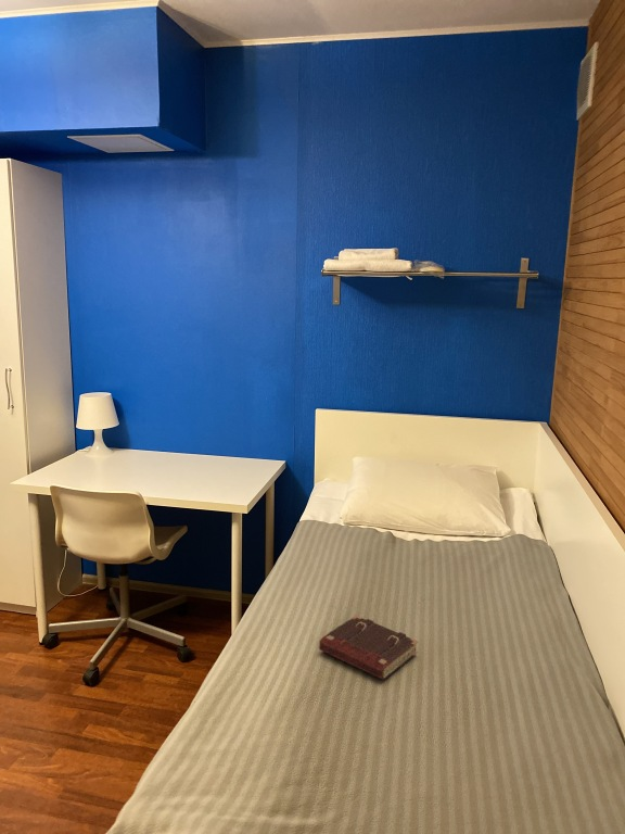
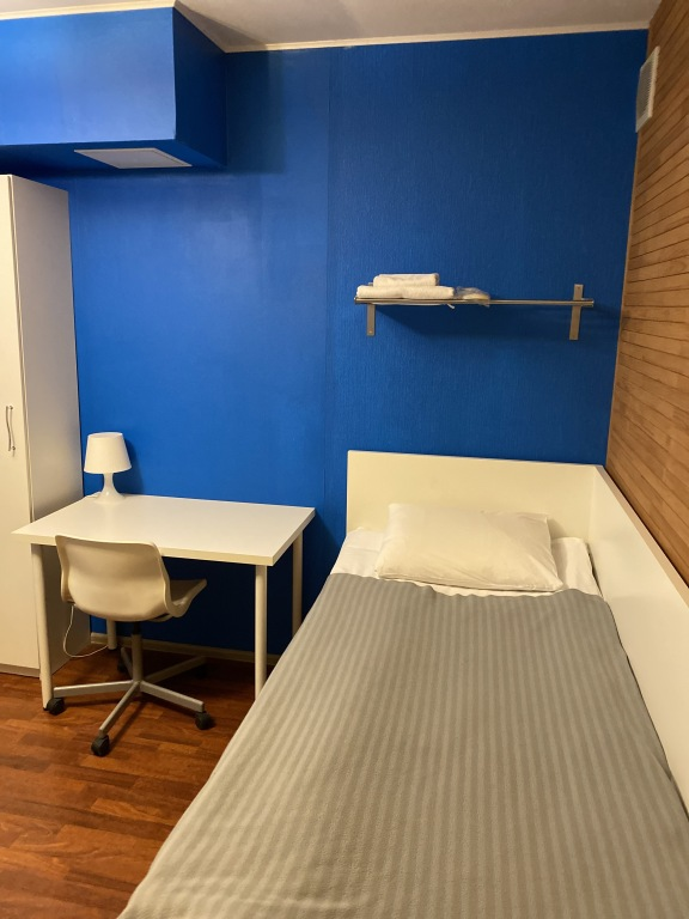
- book [318,615,419,681]
